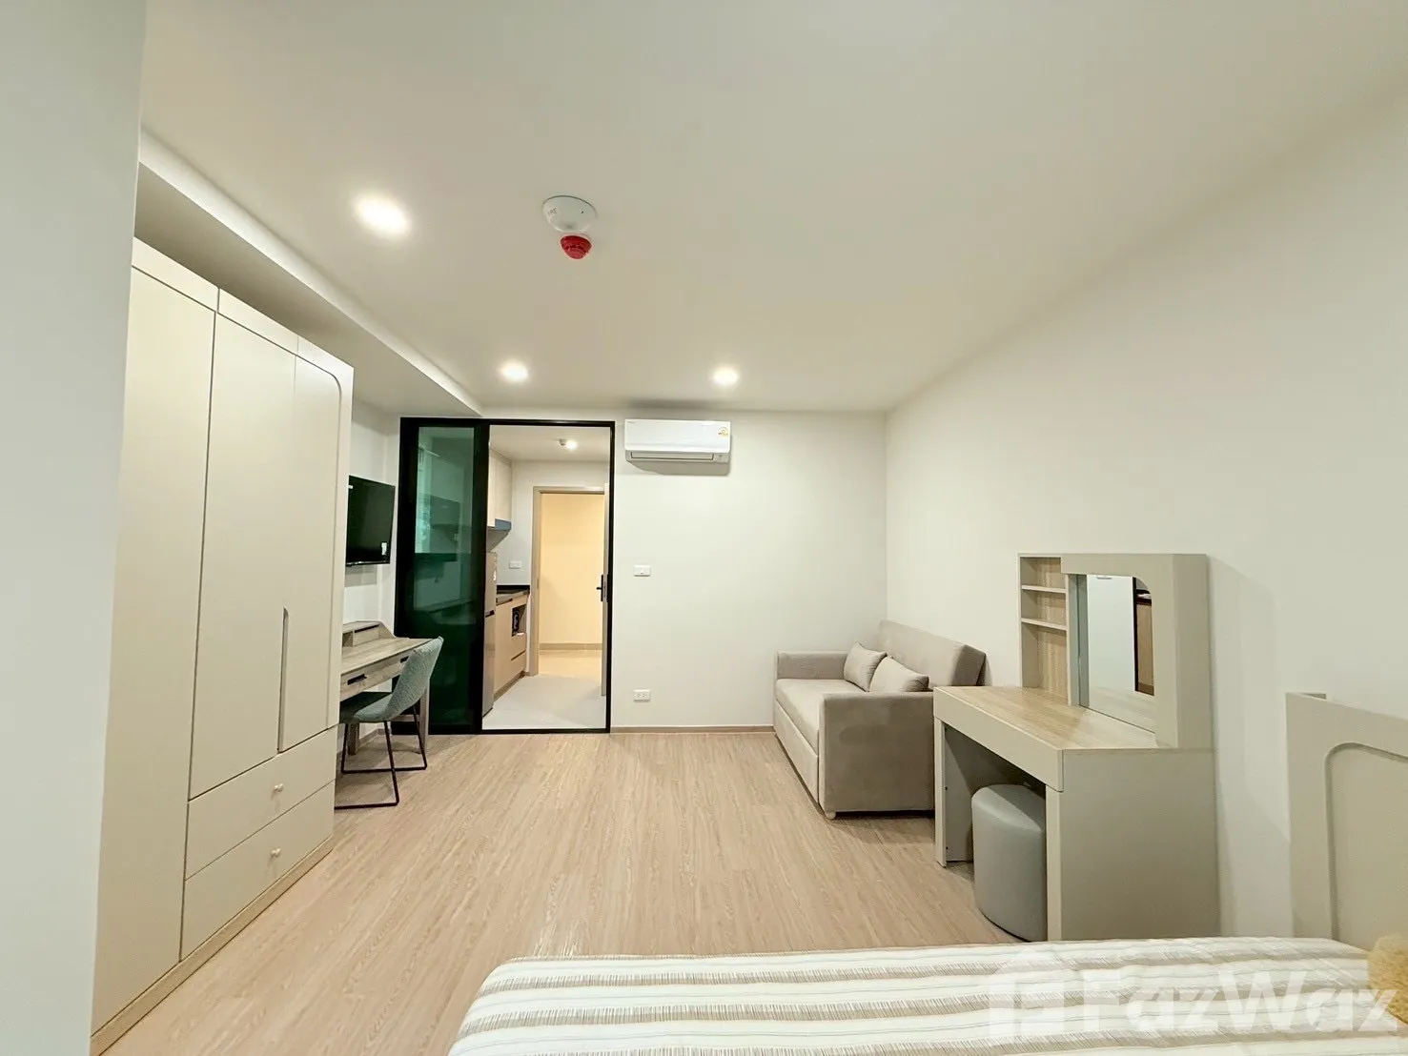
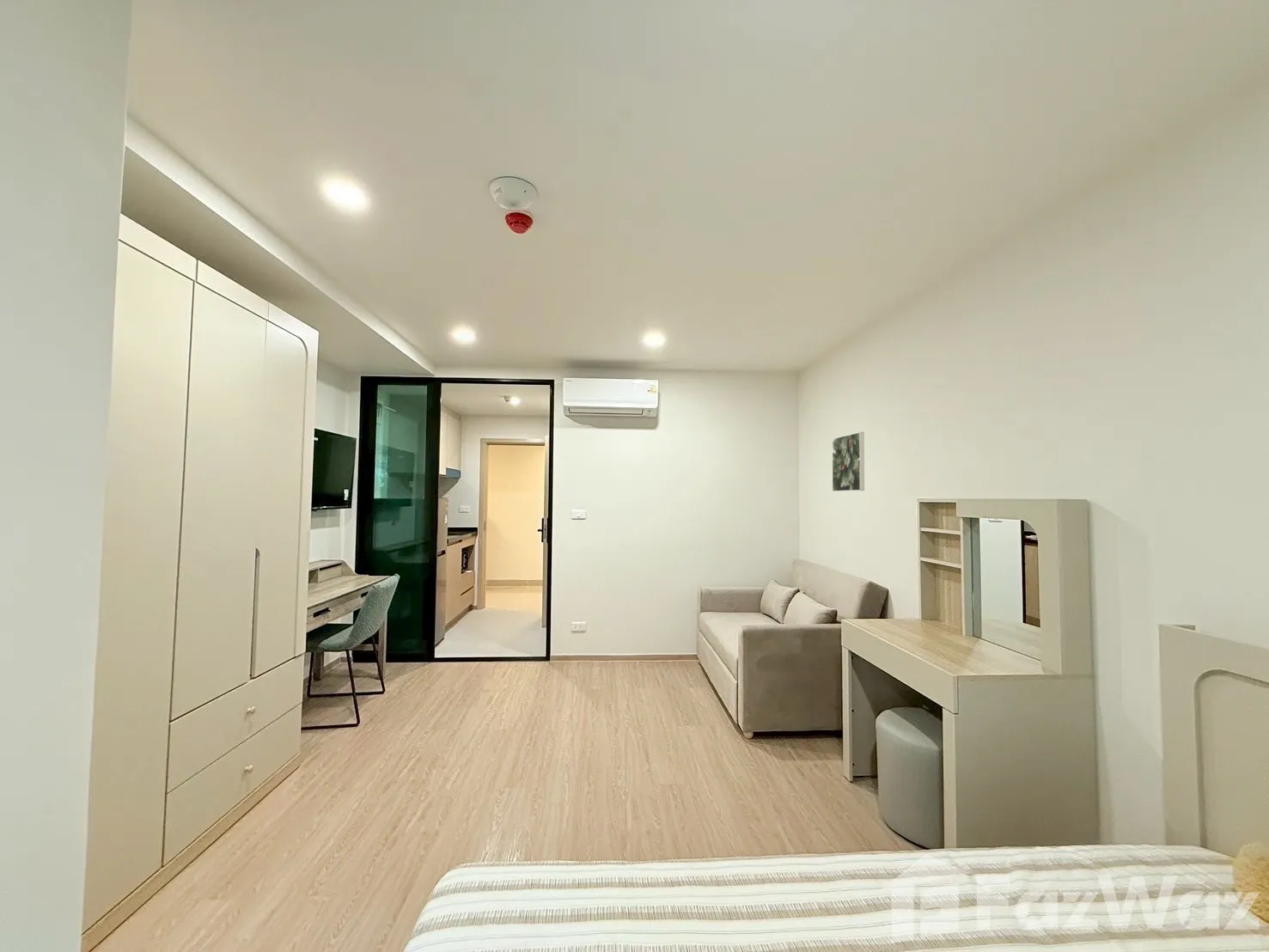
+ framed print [832,431,865,492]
